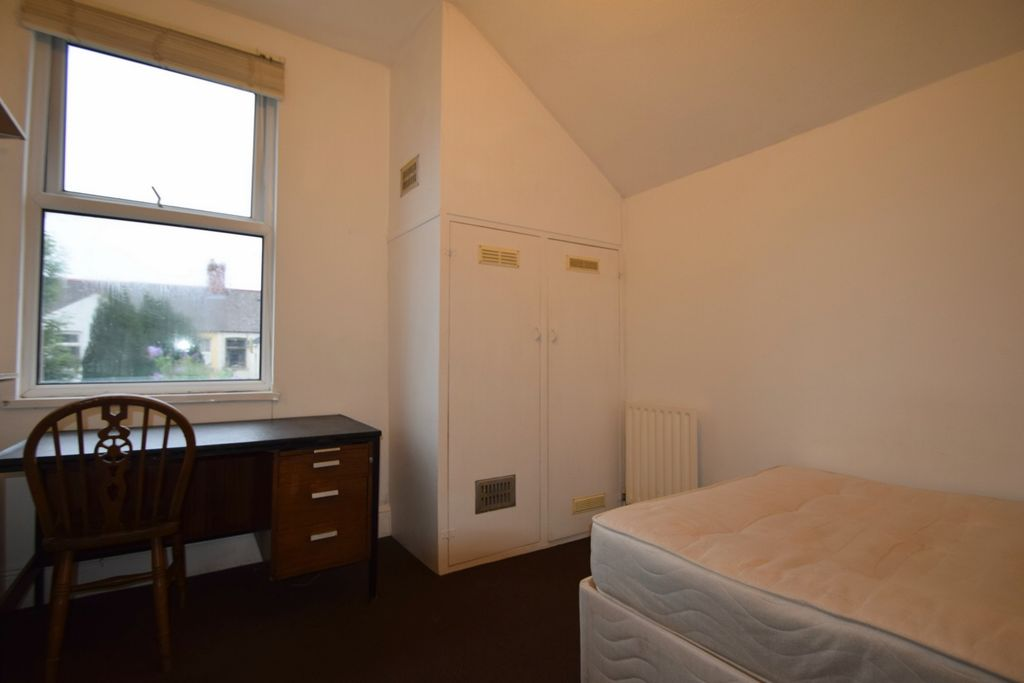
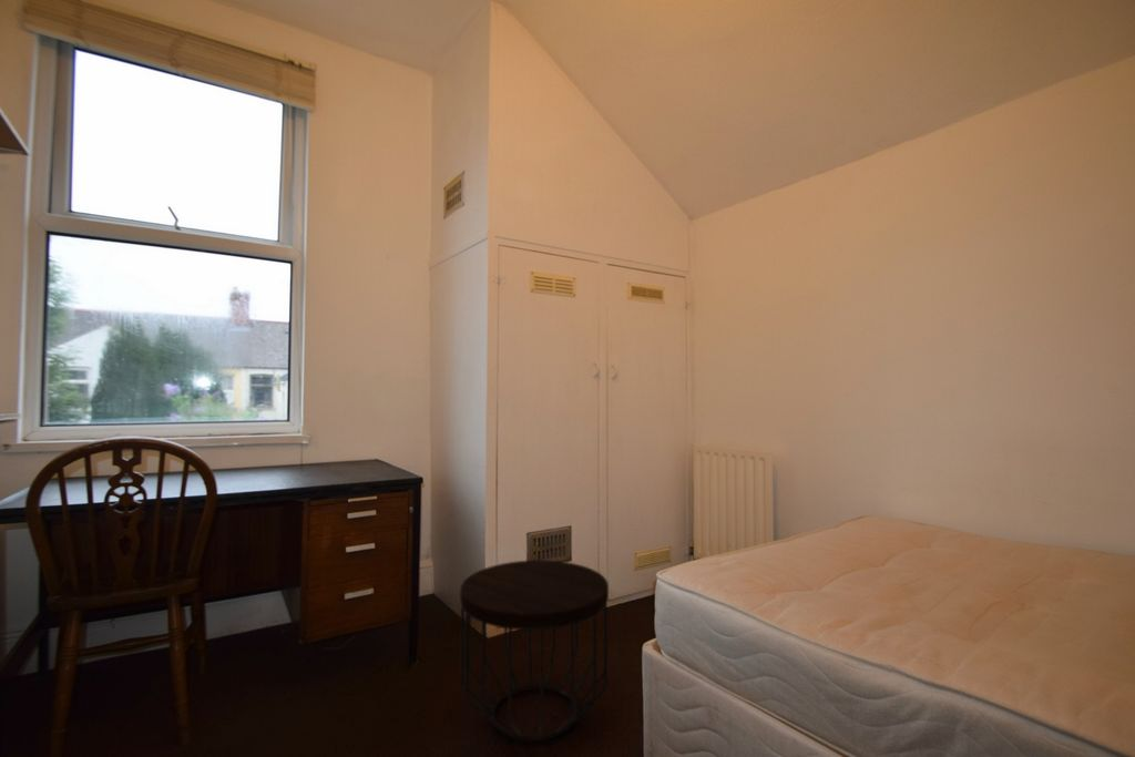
+ side table [459,559,610,741]
